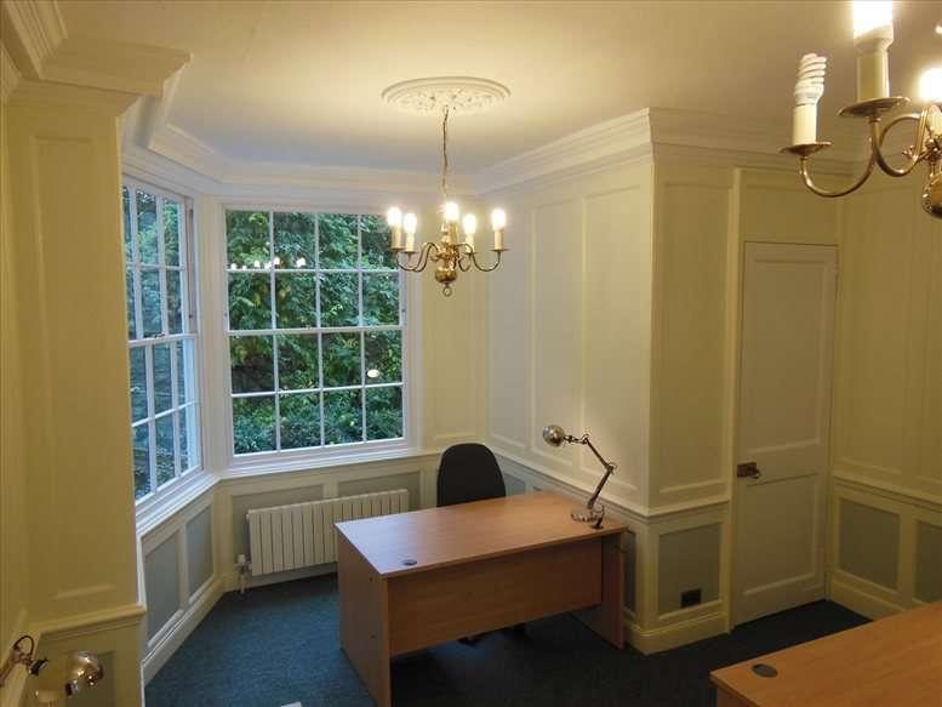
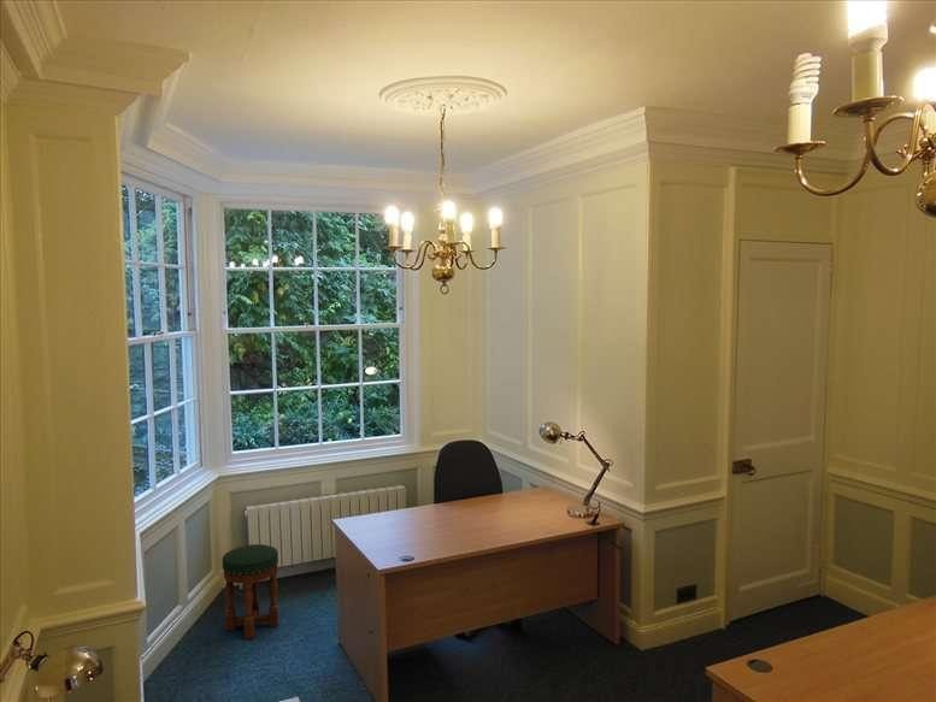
+ stool [220,543,279,641]
